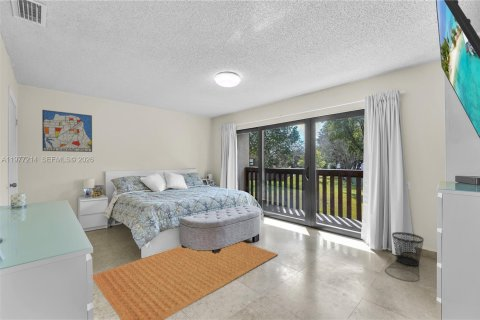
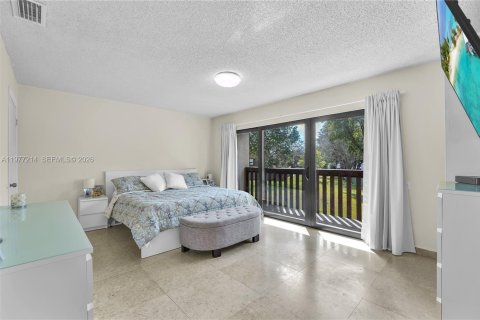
- wastebasket [391,231,425,267]
- wall art [41,109,93,153]
- rug [92,241,279,320]
